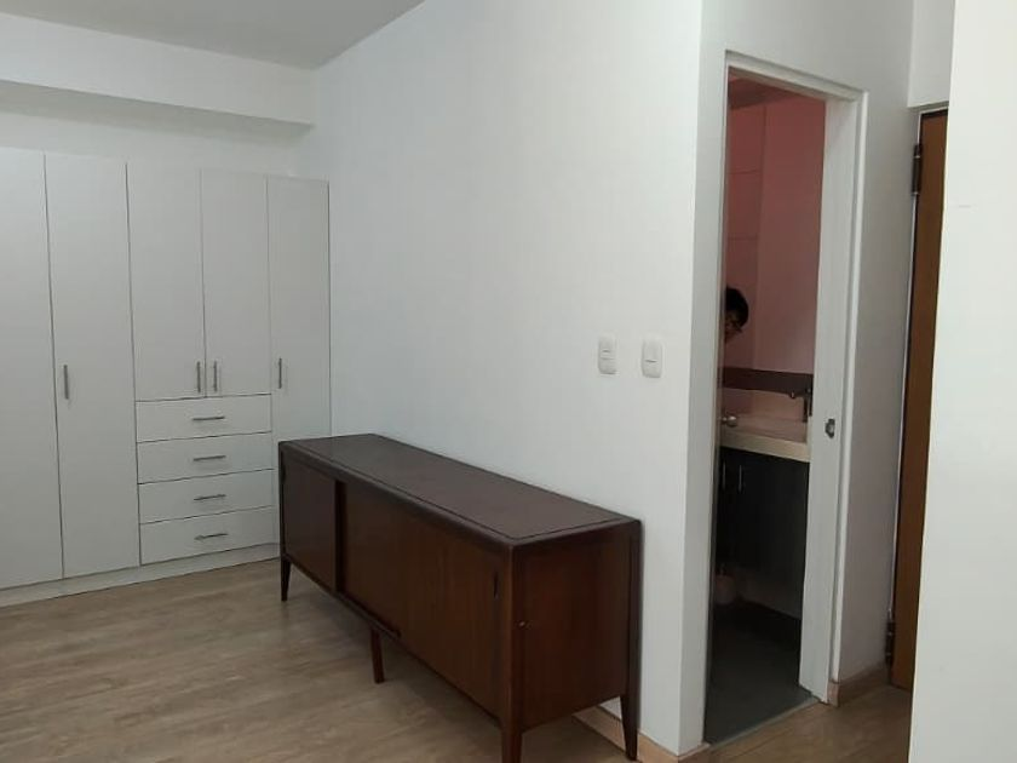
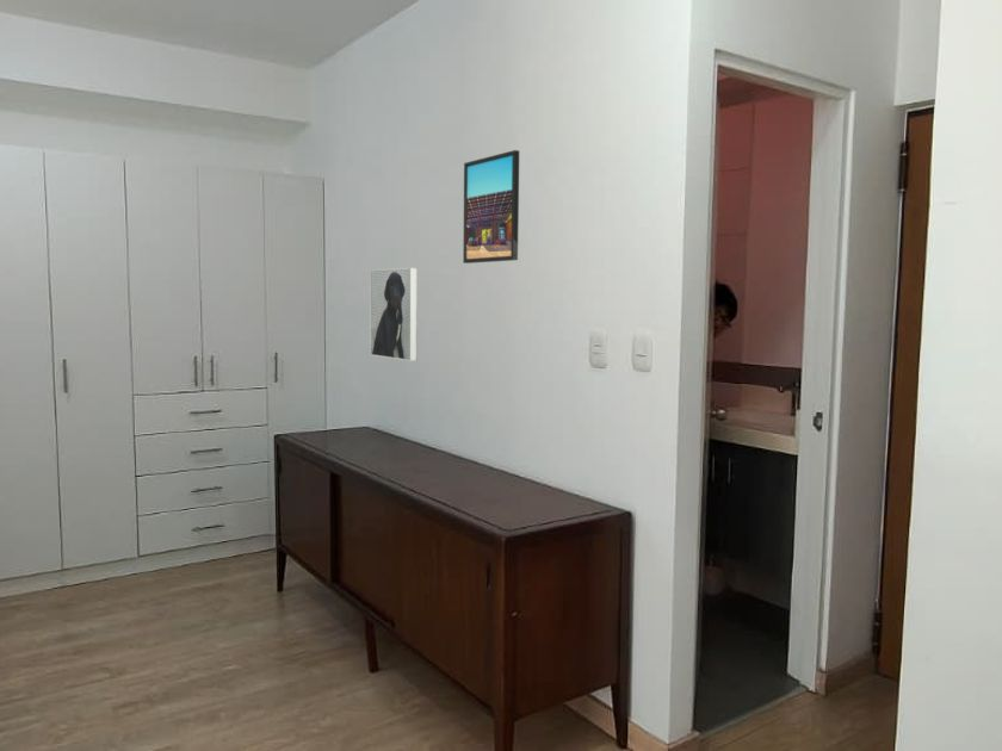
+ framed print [462,149,520,265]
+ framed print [369,267,419,362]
